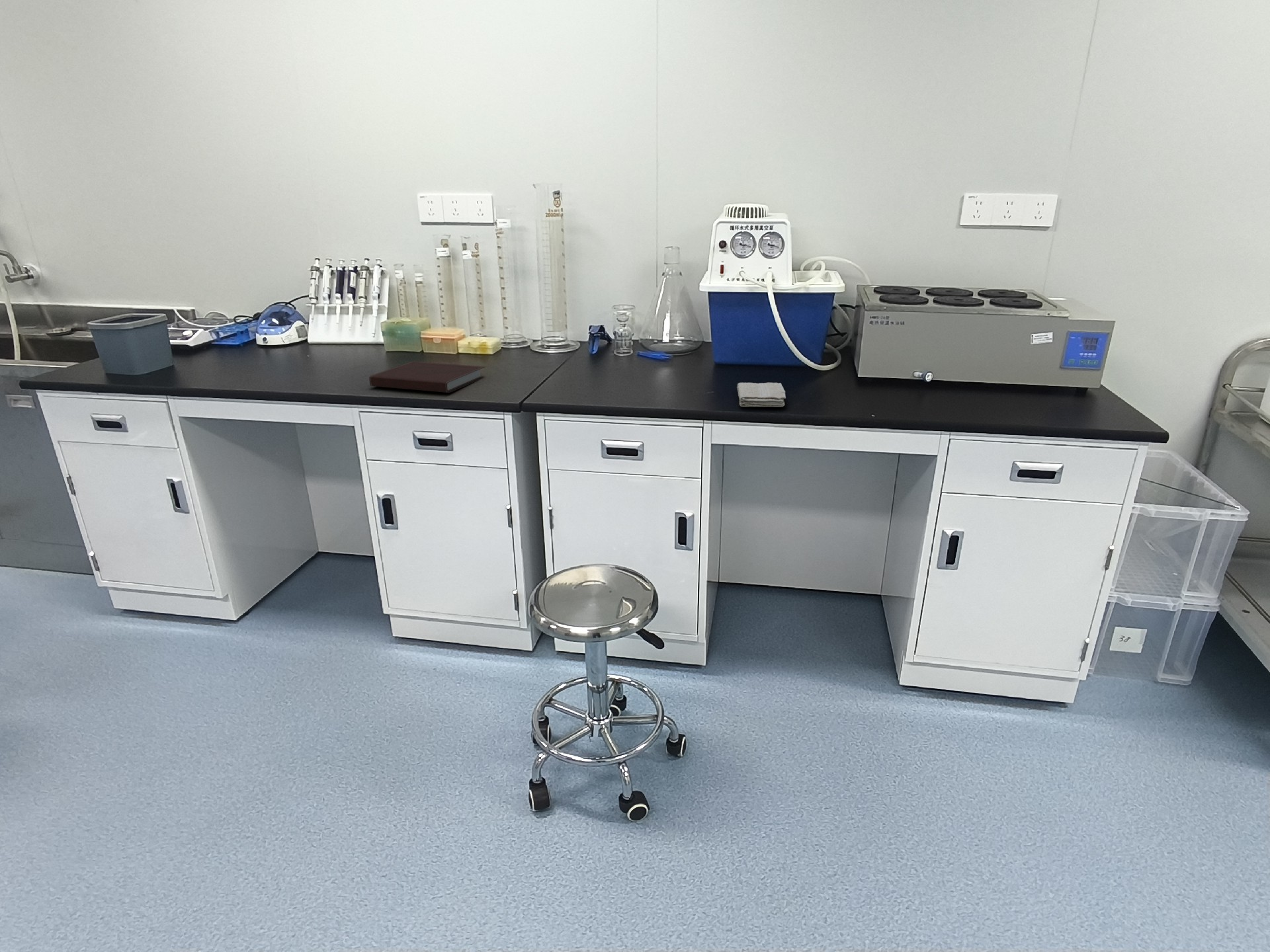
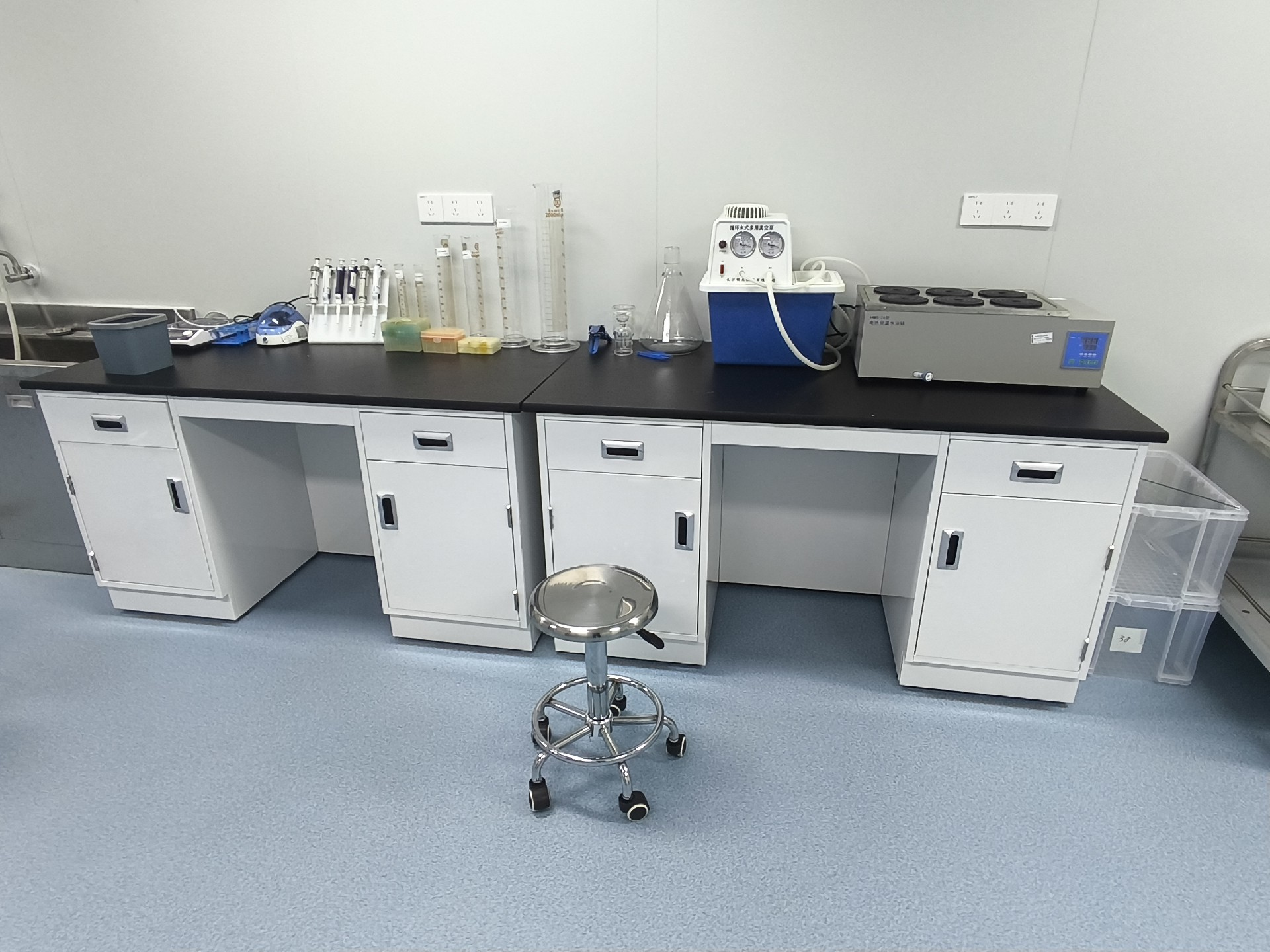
- notebook [368,361,486,393]
- washcloth [736,382,786,408]
